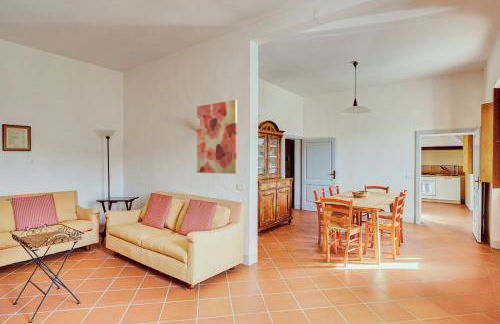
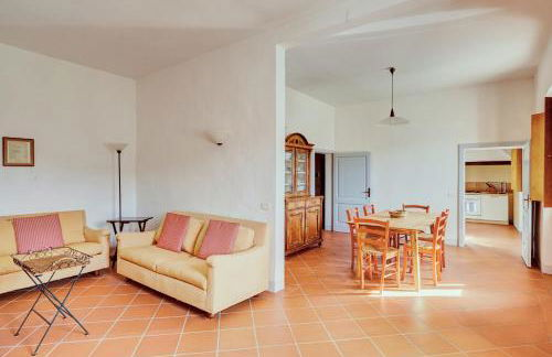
- wall art [196,99,238,175]
